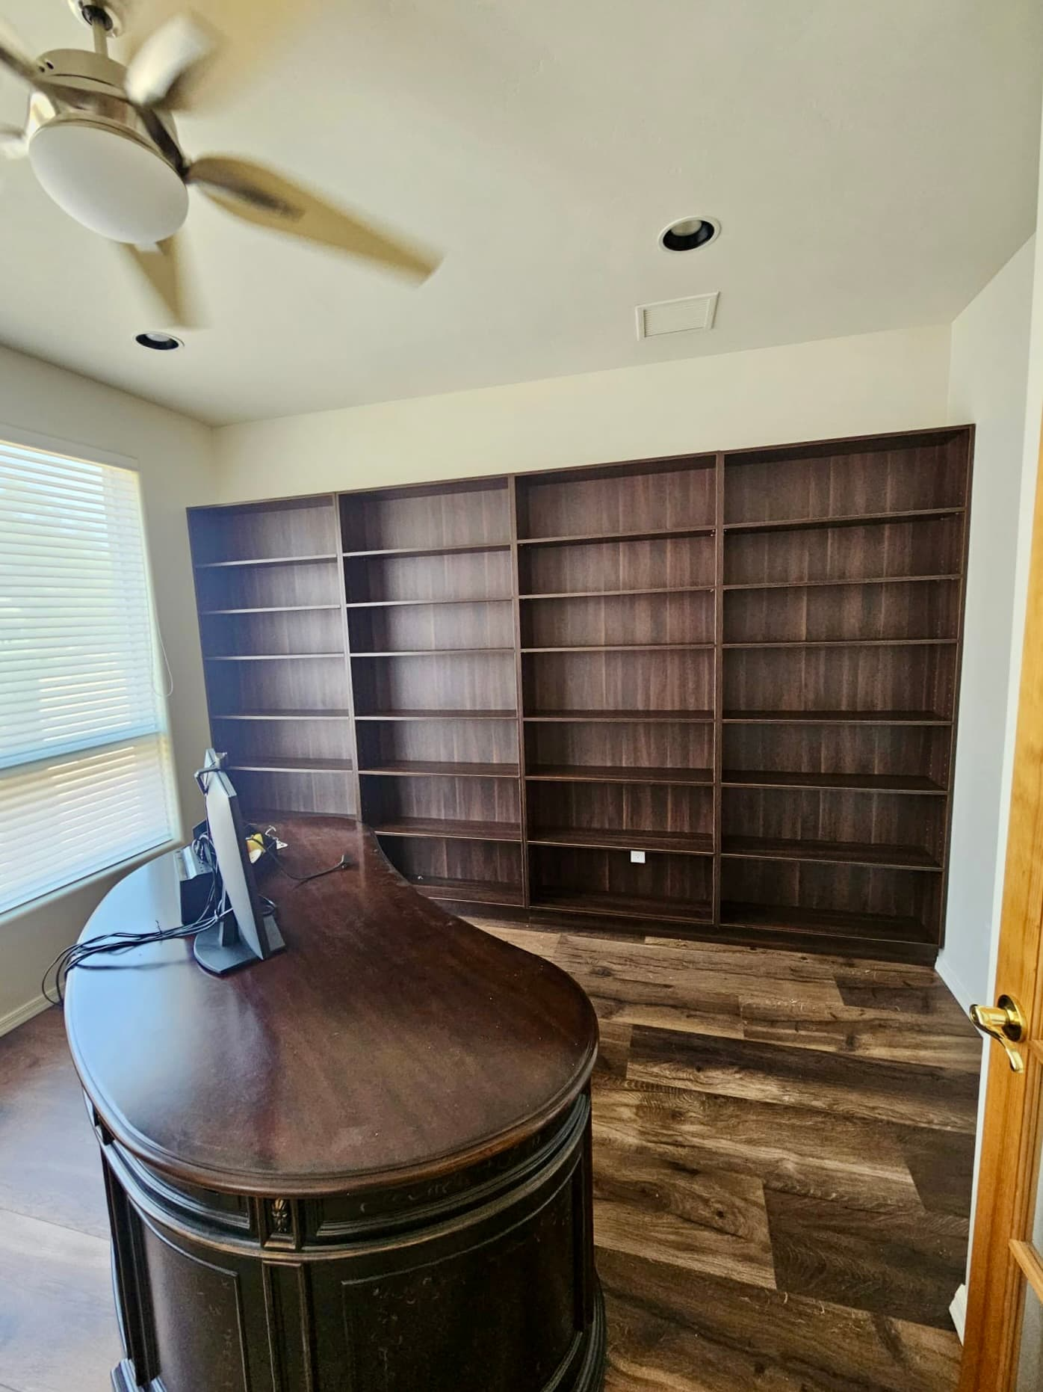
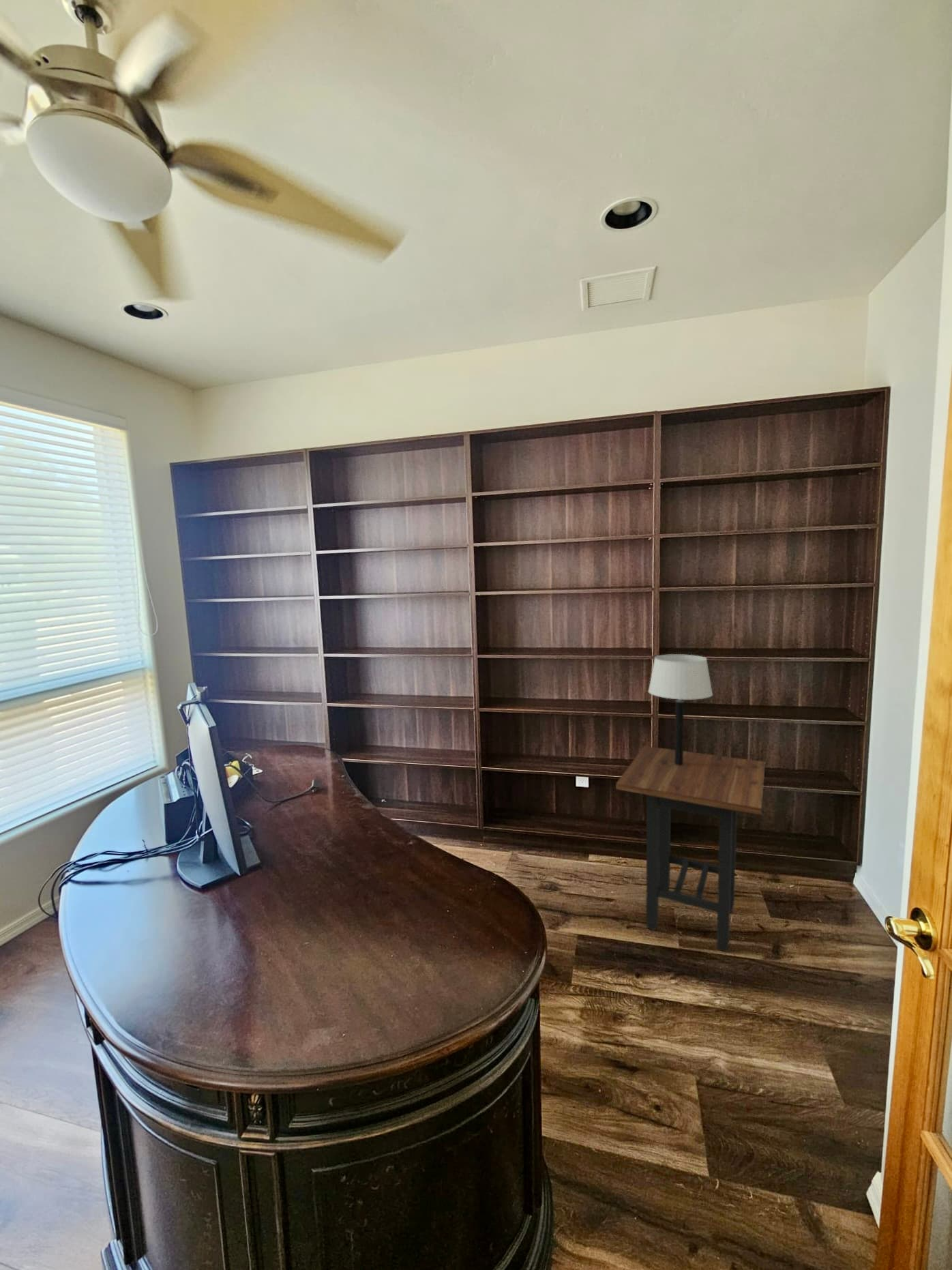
+ table lamp [648,653,713,765]
+ side table [615,745,766,954]
